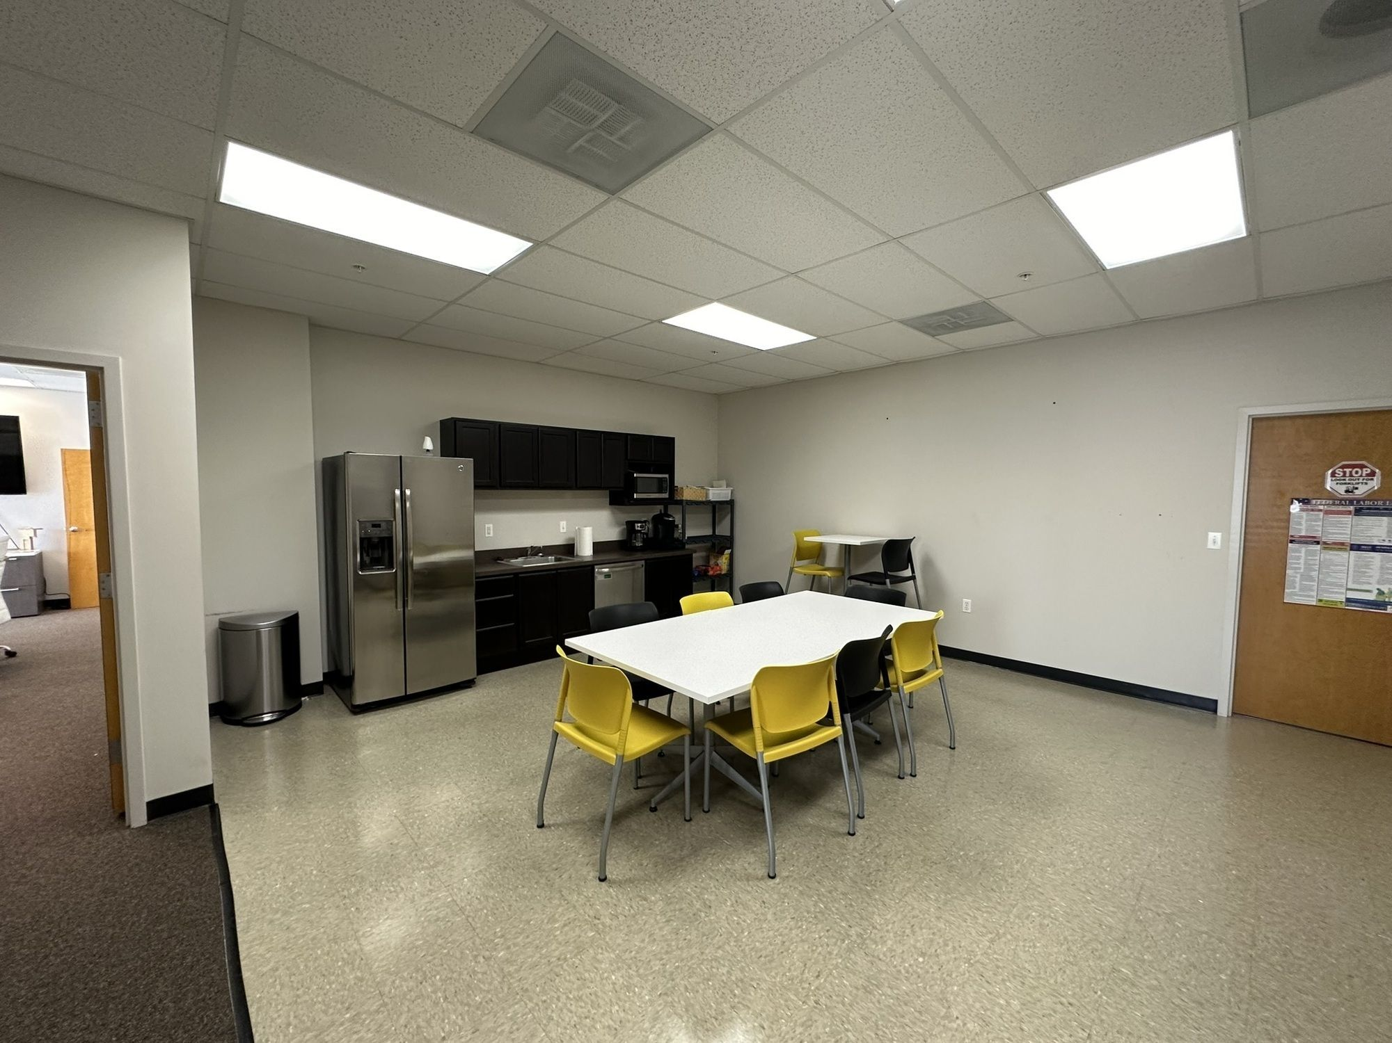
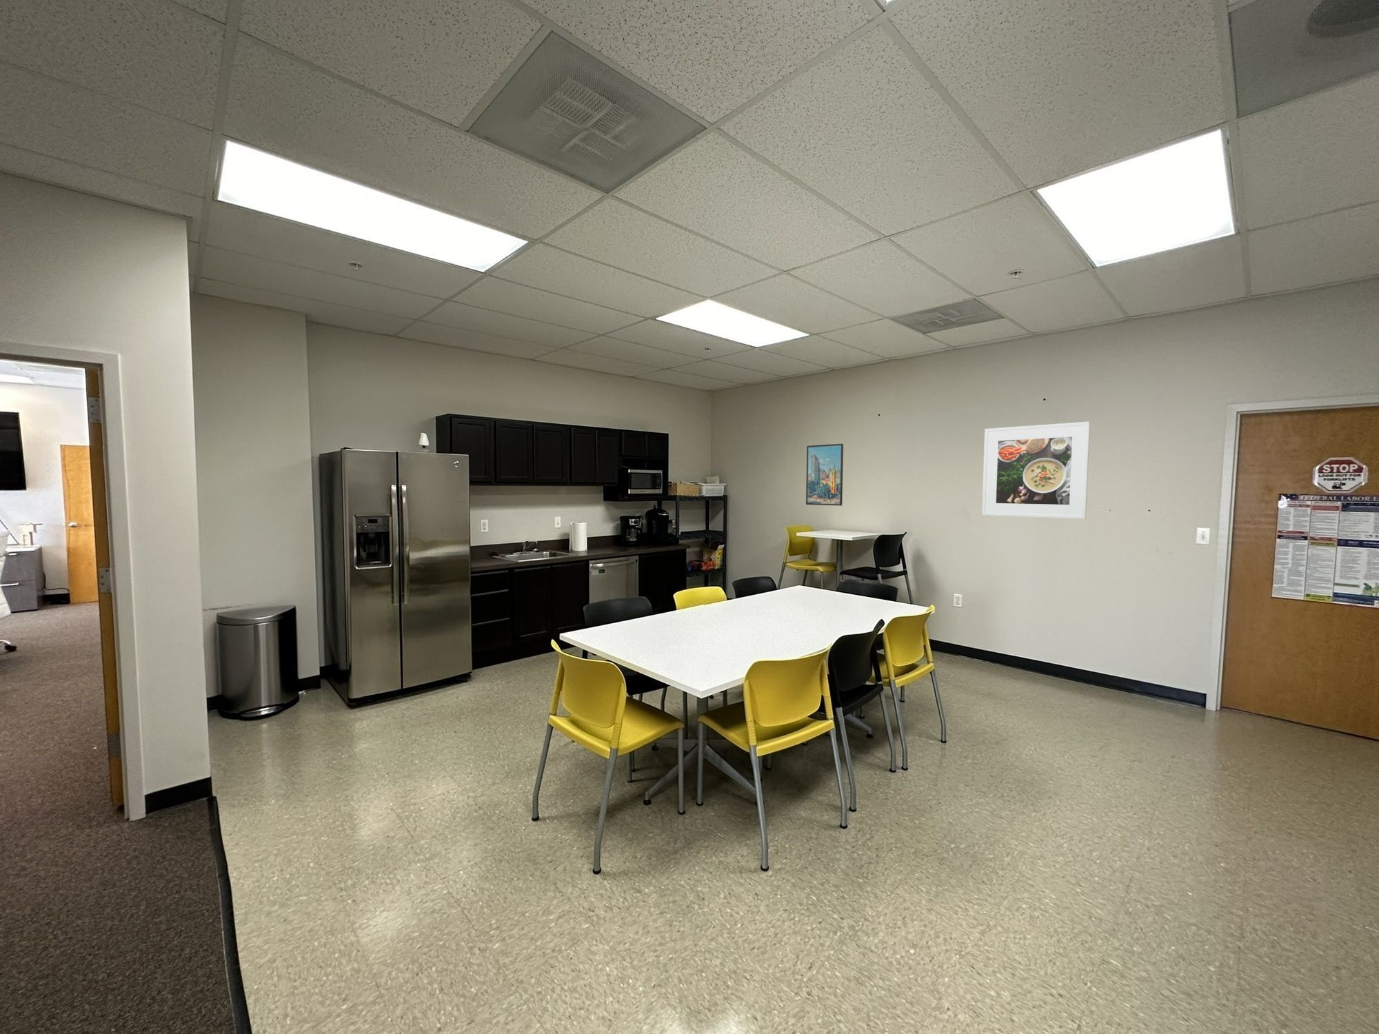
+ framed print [982,421,1091,520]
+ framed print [806,443,844,506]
